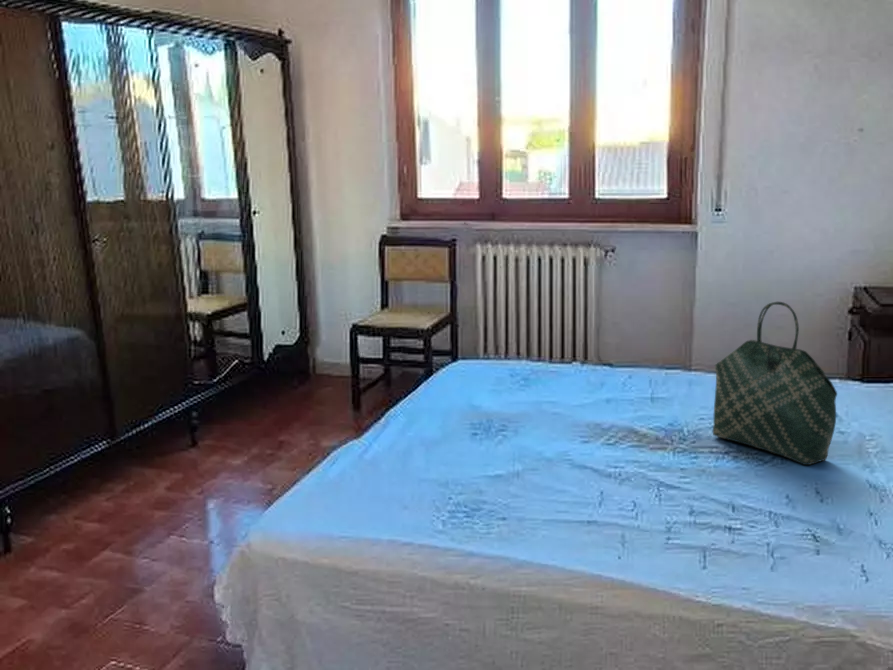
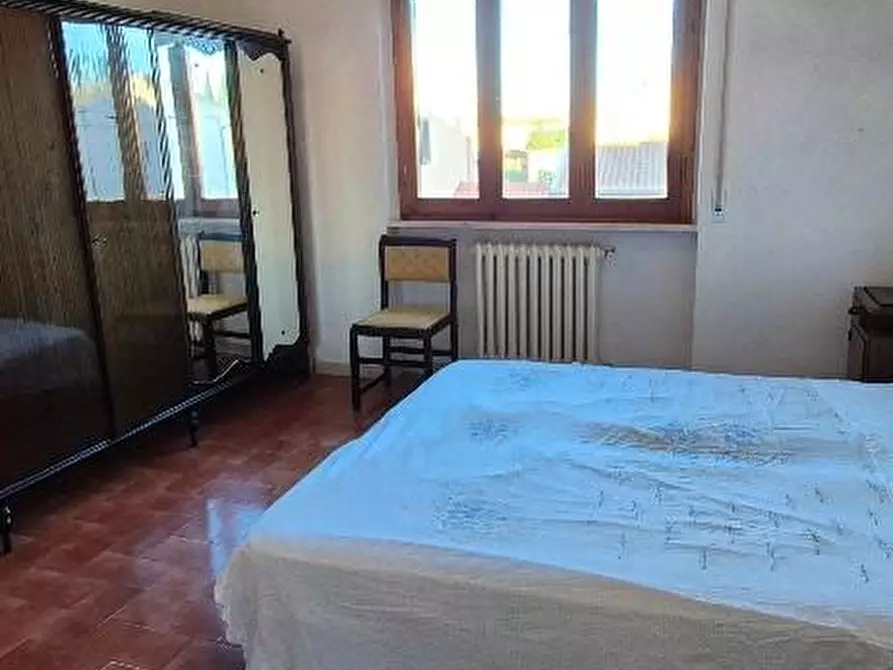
- tote bag [712,301,838,466]
